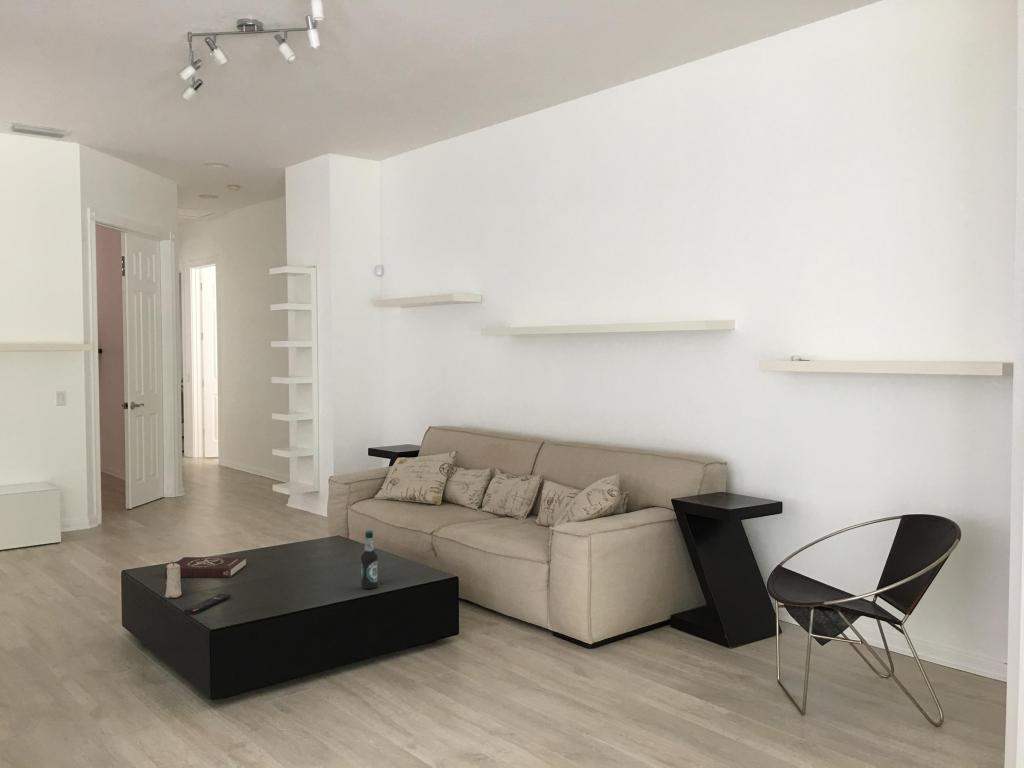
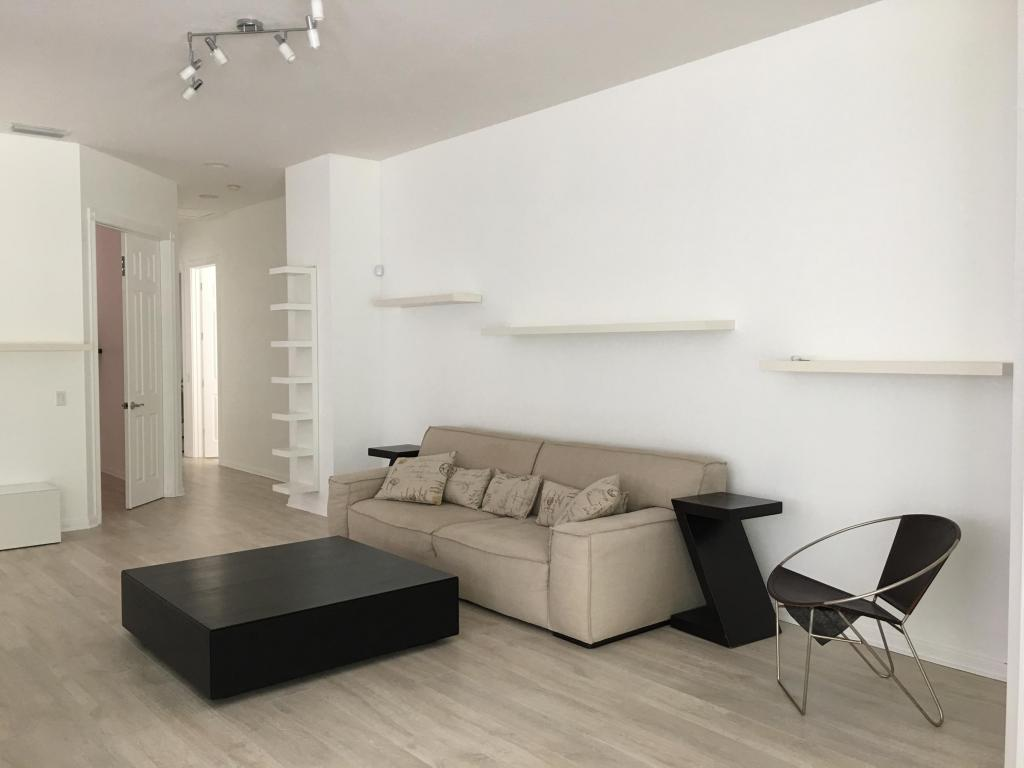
- book [164,556,247,578]
- bottle [360,529,379,590]
- candle [164,560,183,599]
- remote control [183,593,232,616]
